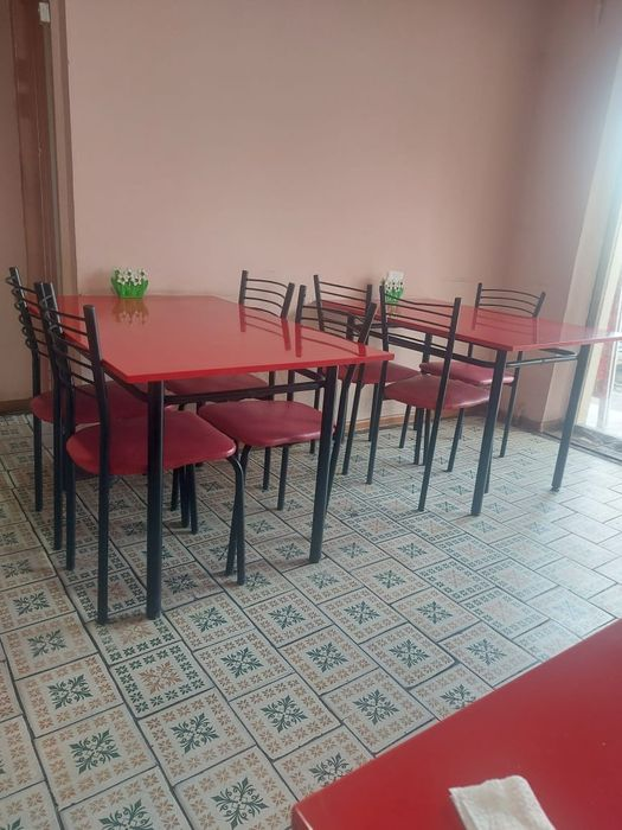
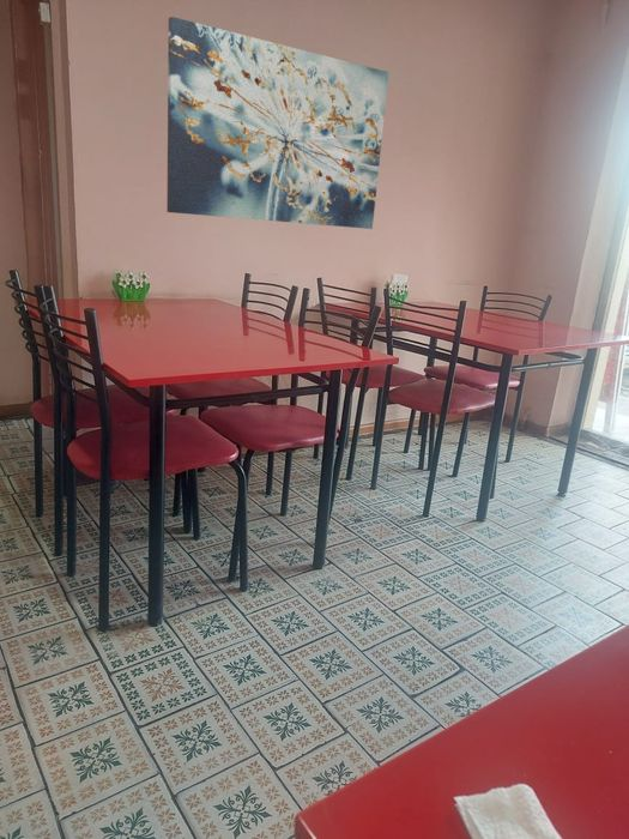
+ wall art [165,16,389,230]
